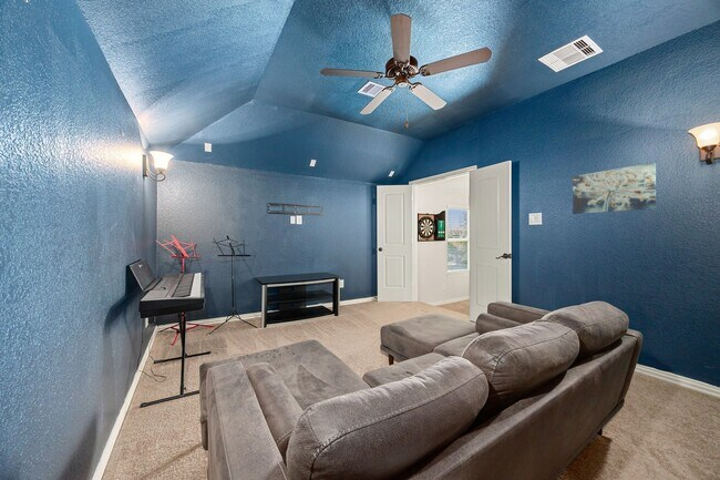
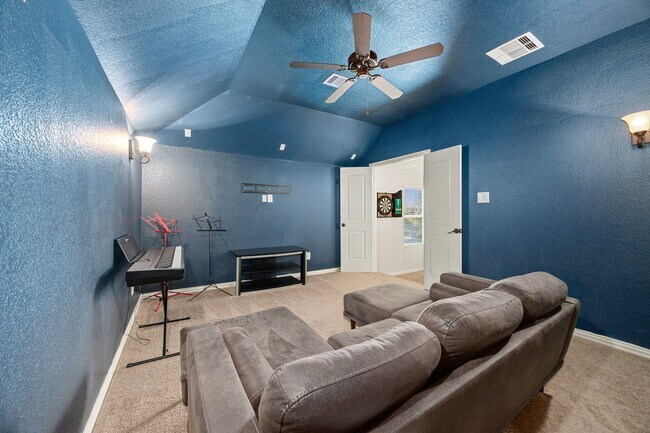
- wall art [572,162,657,215]
